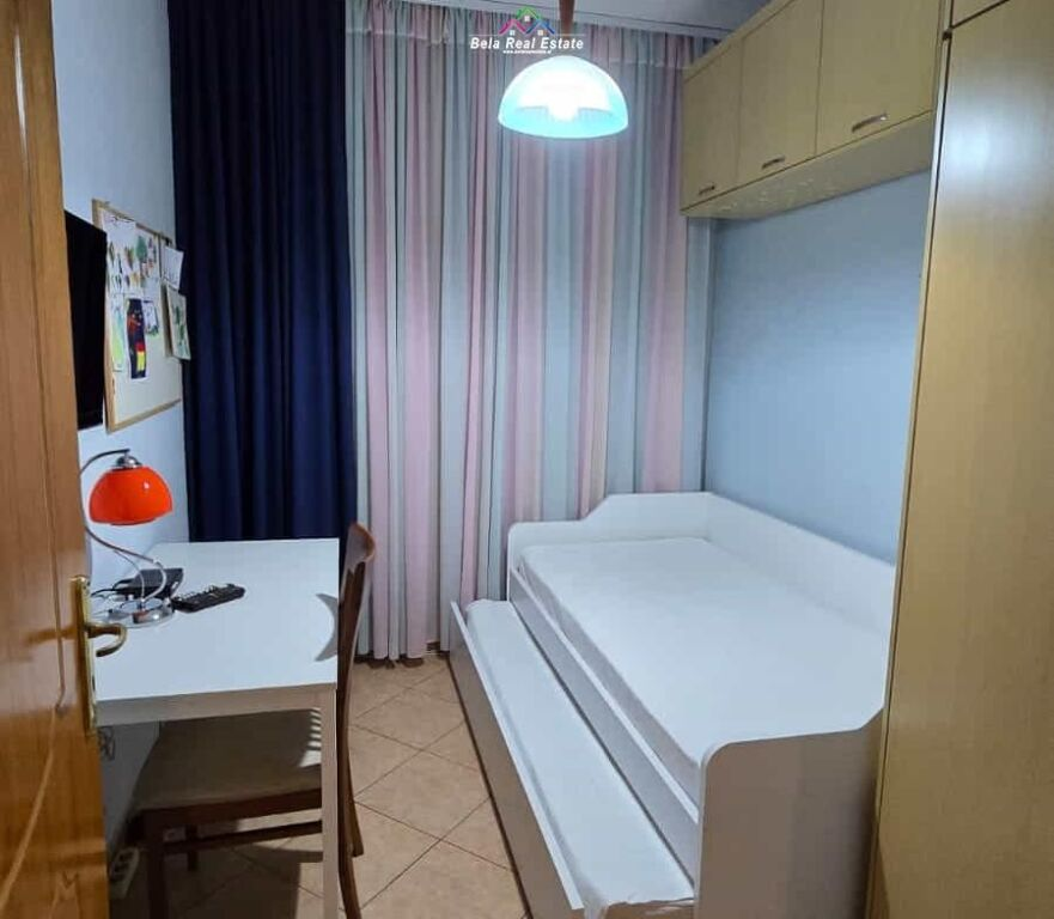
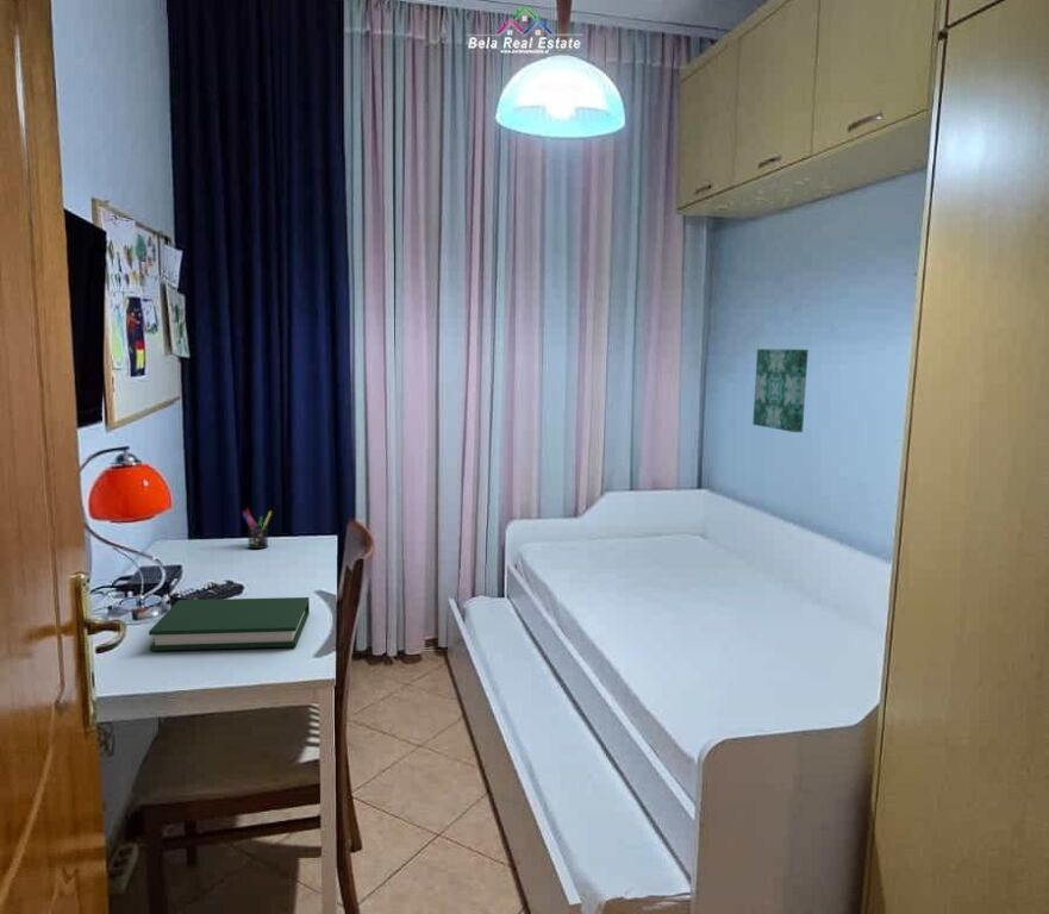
+ wall art [751,348,810,433]
+ pen holder [241,508,273,550]
+ hardback book [148,596,311,652]
